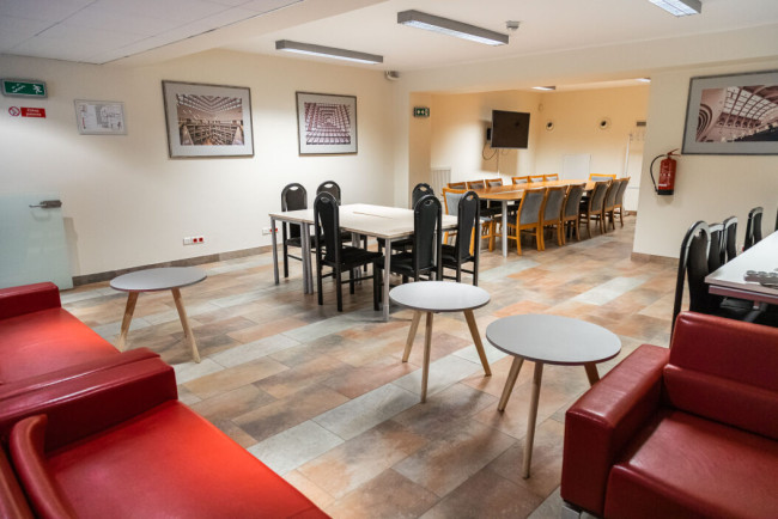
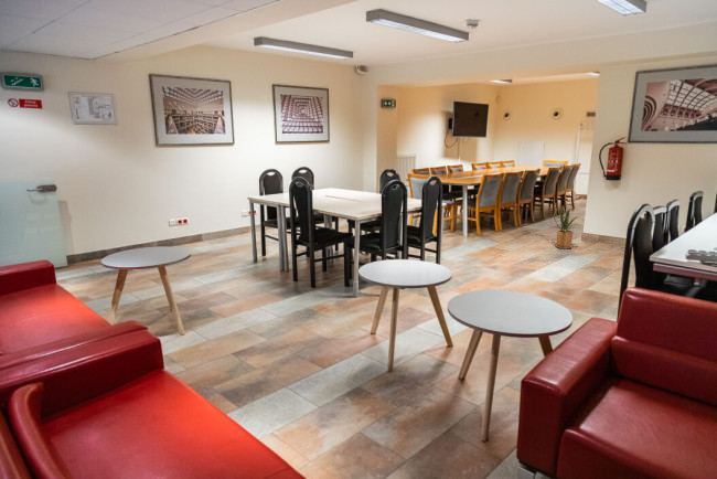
+ house plant [553,206,585,249]
